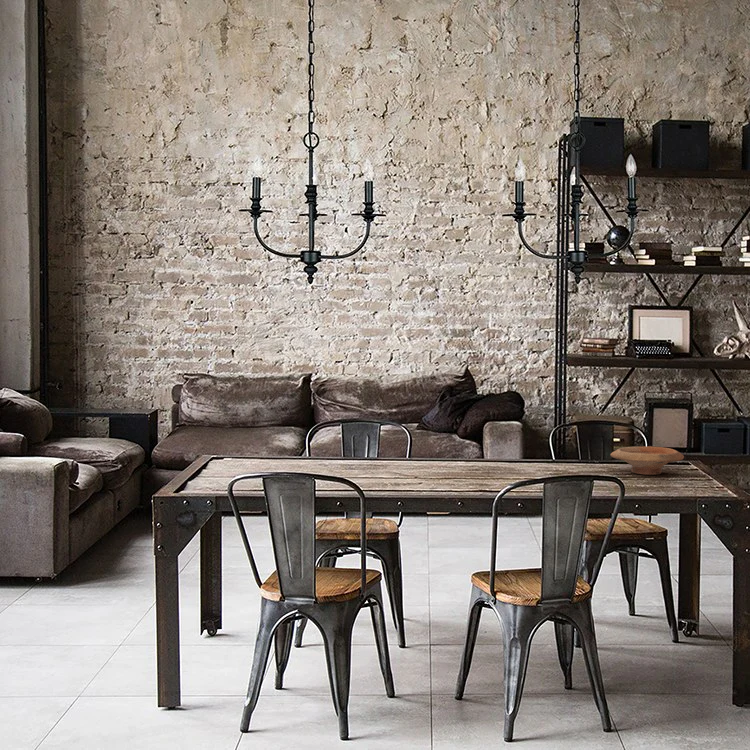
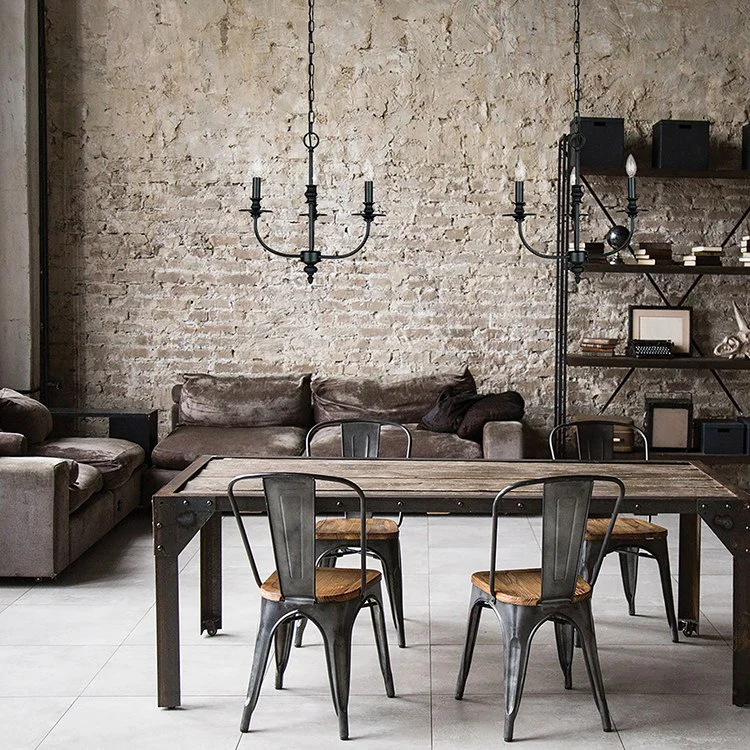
- wooden bowl [609,445,685,476]
